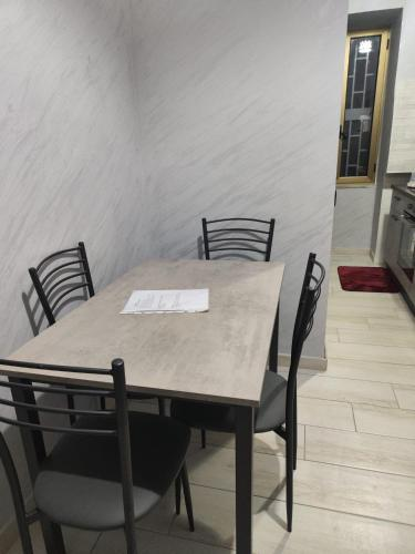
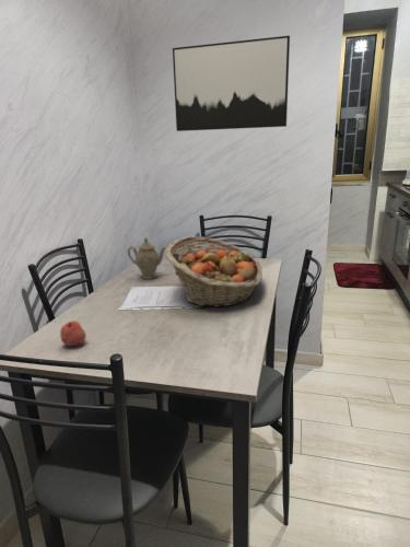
+ fruit basket [164,235,263,307]
+ apple [59,319,87,347]
+ chinaware [127,236,167,280]
+ wall art [172,35,291,132]
